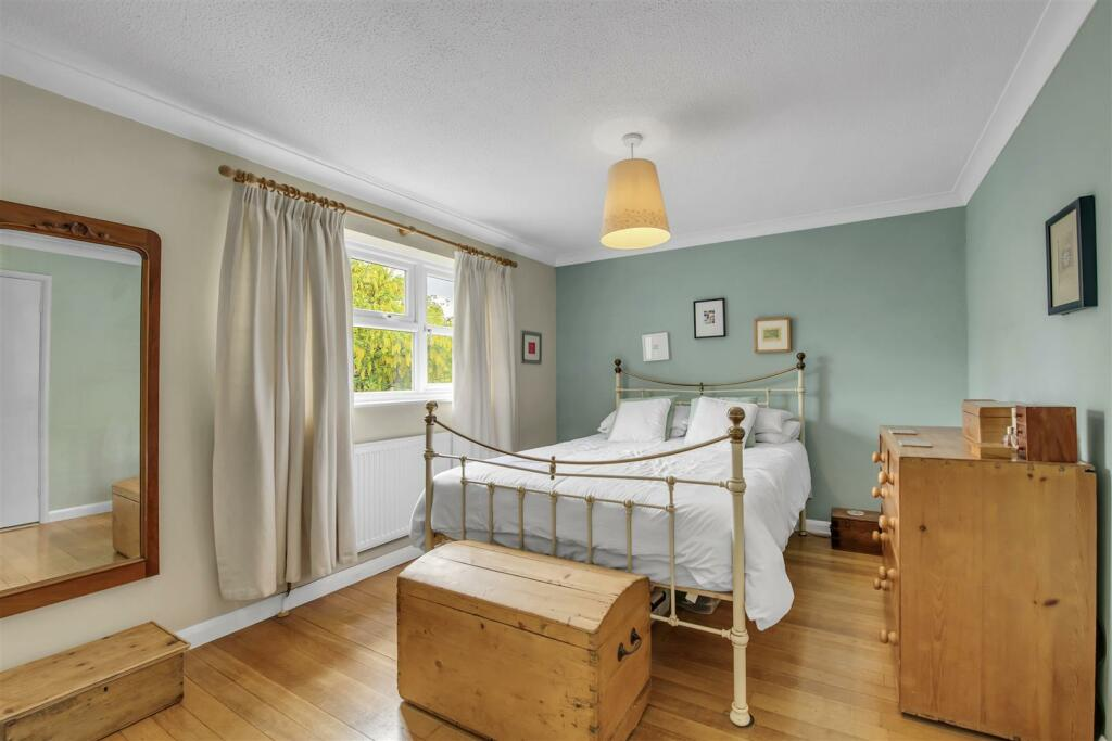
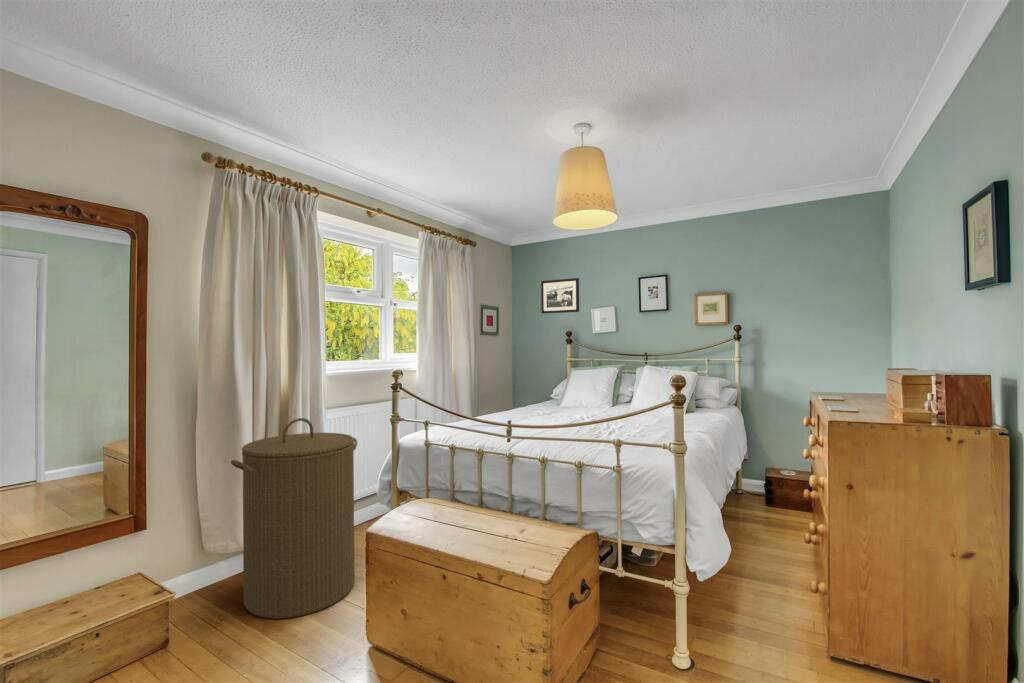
+ laundry hamper [230,417,358,620]
+ picture frame [540,277,580,315]
